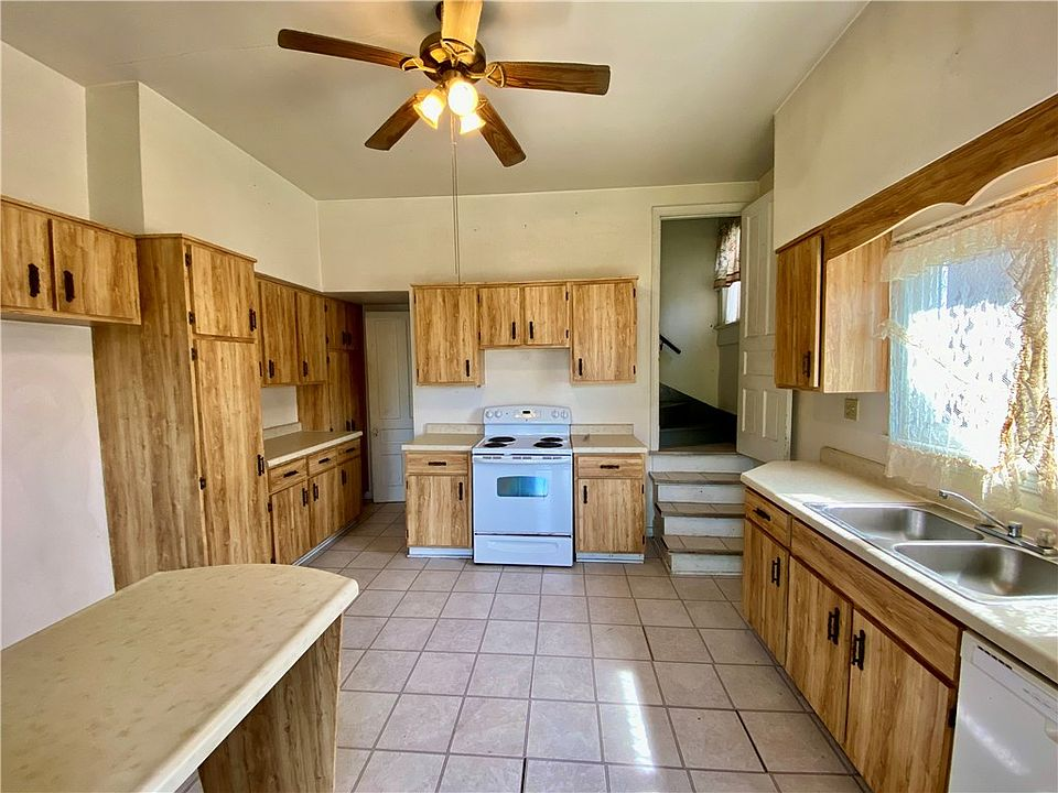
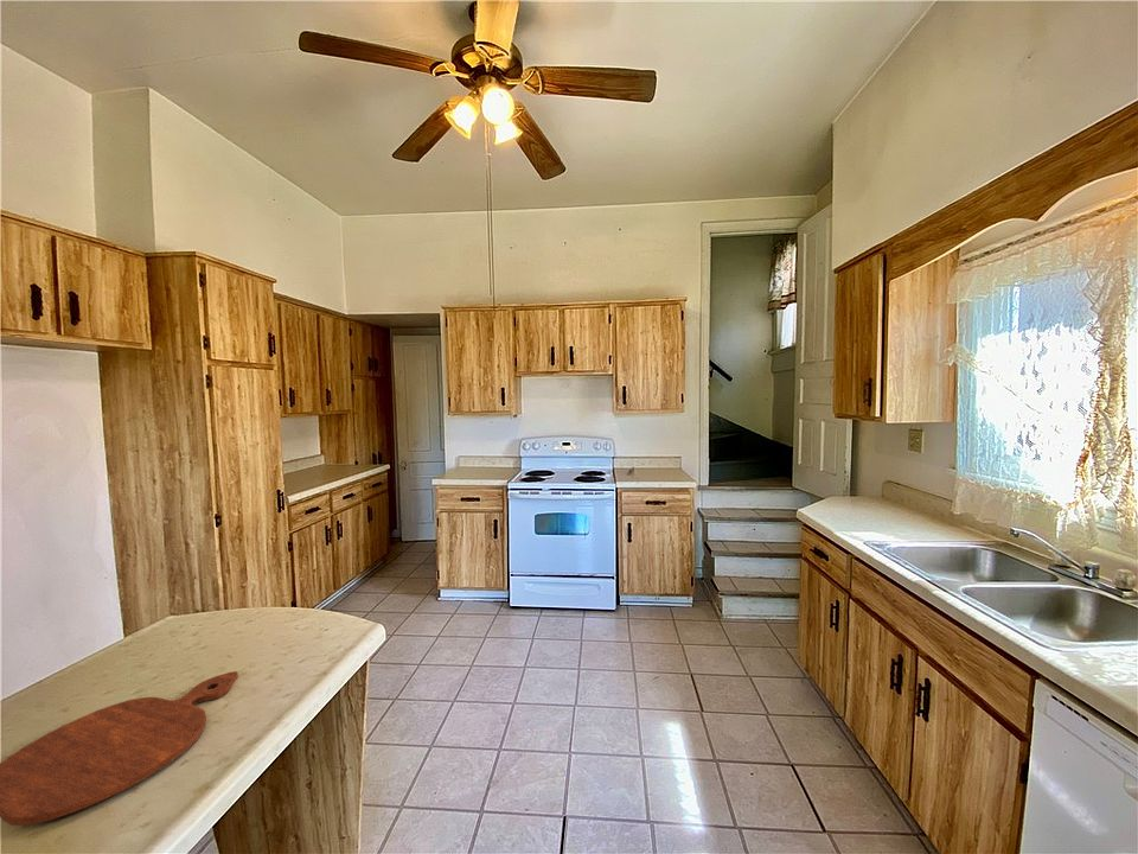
+ cutting board [0,670,239,827]
